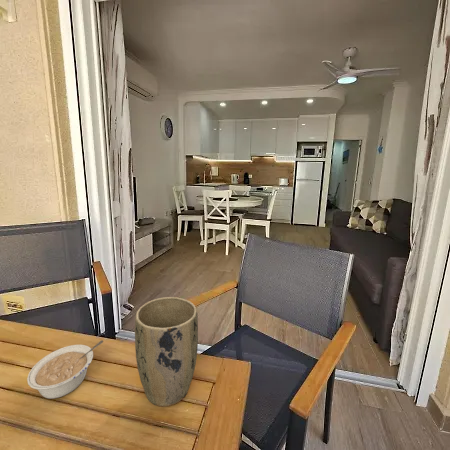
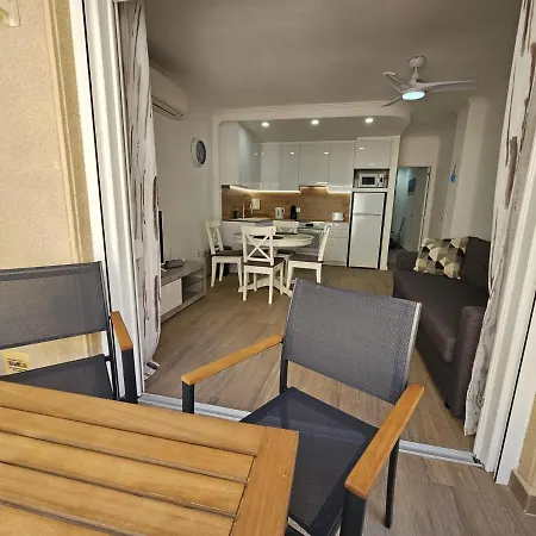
- legume [26,339,104,400]
- plant pot [134,296,199,408]
